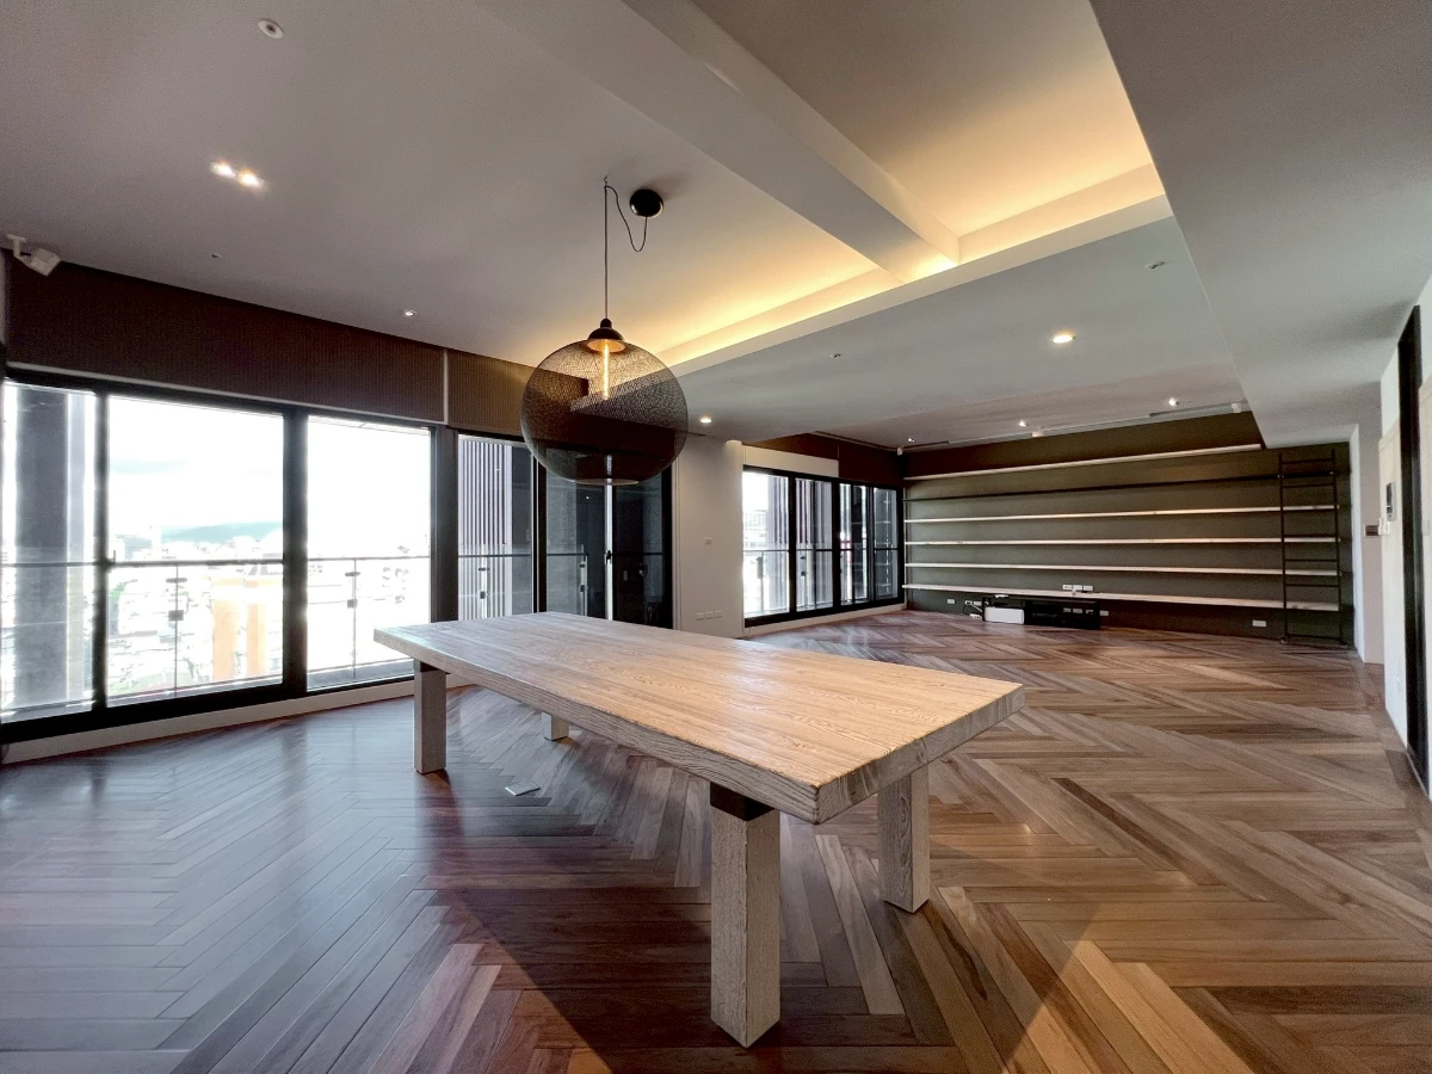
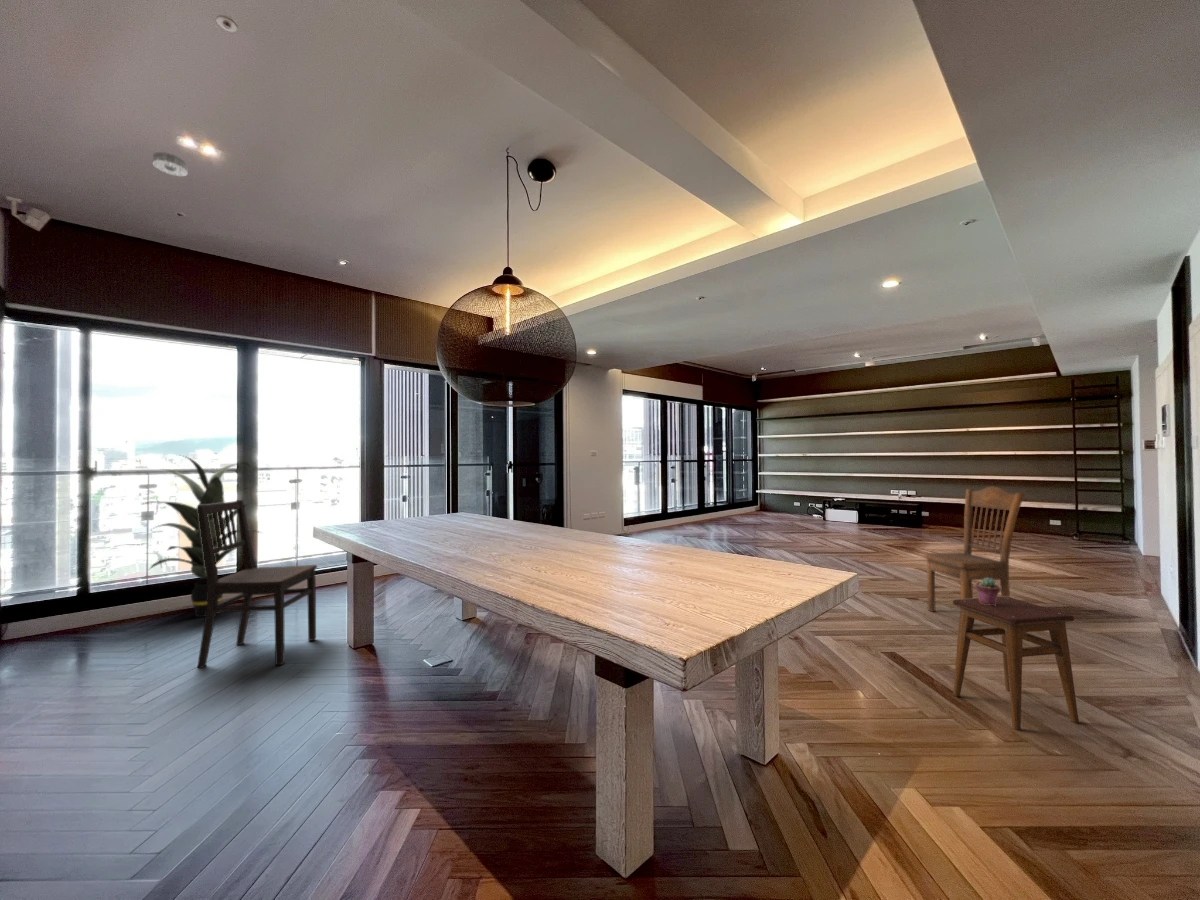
+ potted succulent [974,578,1001,606]
+ smoke detector [152,151,188,177]
+ dining chair [196,499,318,669]
+ dining chair [924,485,1026,613]
+ indoor plant [140,454,263,618]
+ stool [952,596,1080,730]
